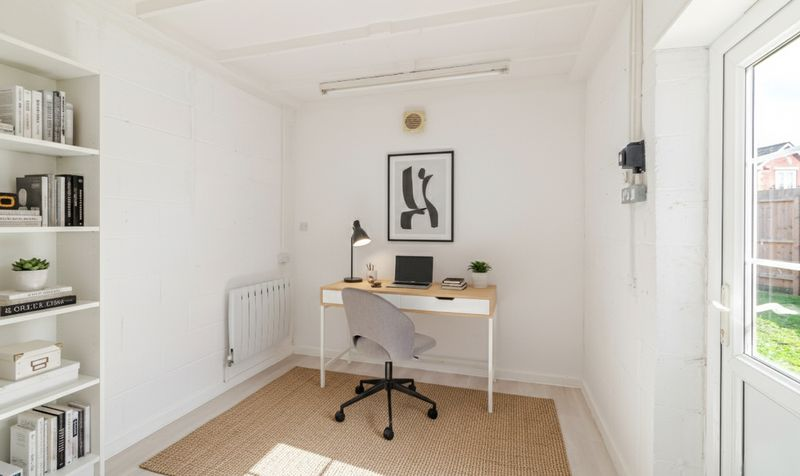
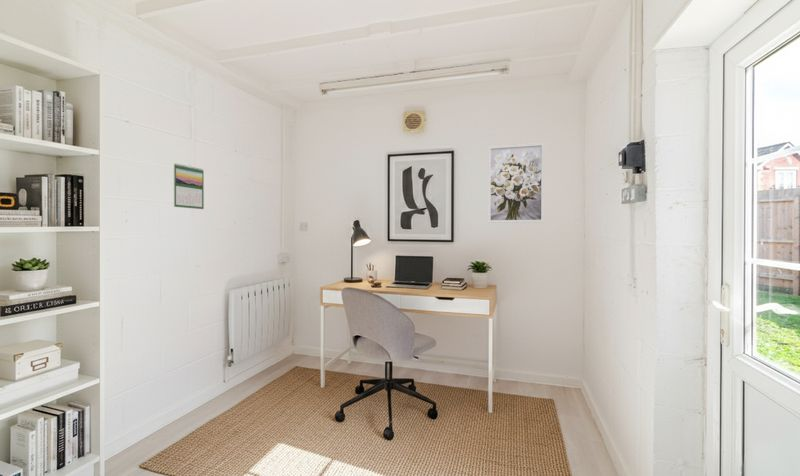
+ wall art [487,142,545,224]
+ calendar [173,162,205,210]
